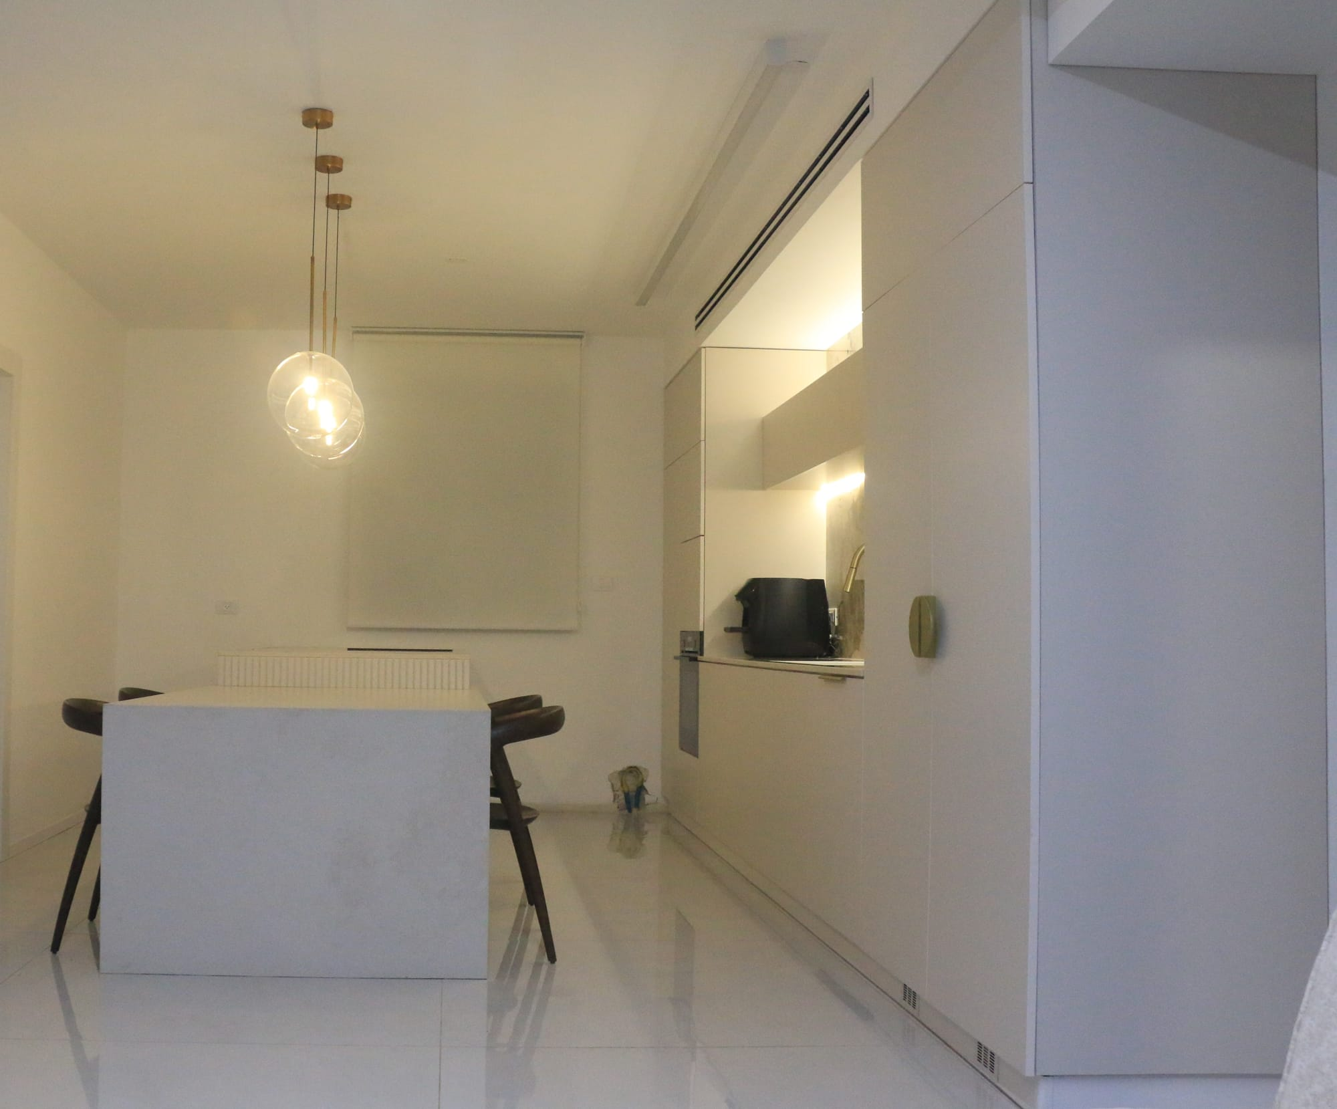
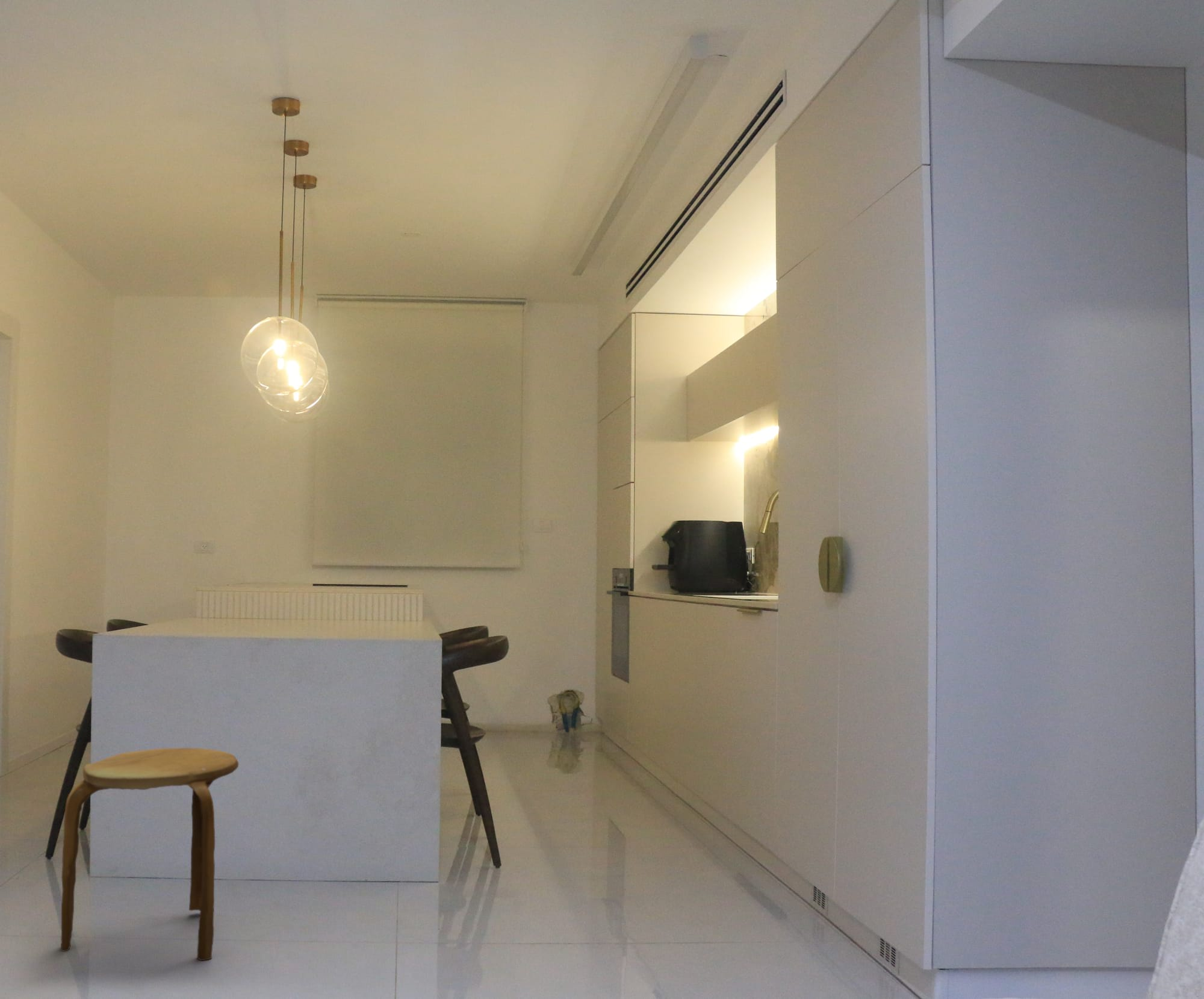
+ stool [60,747,240,961]
